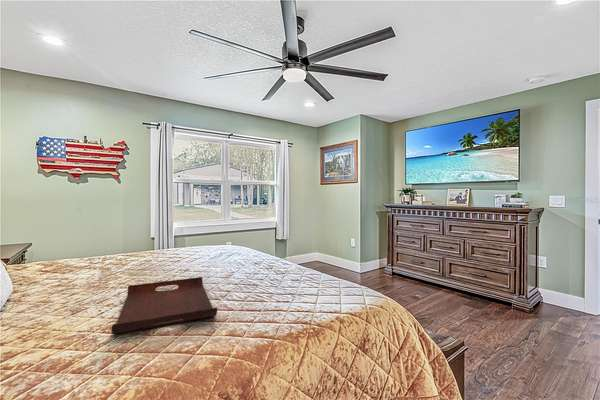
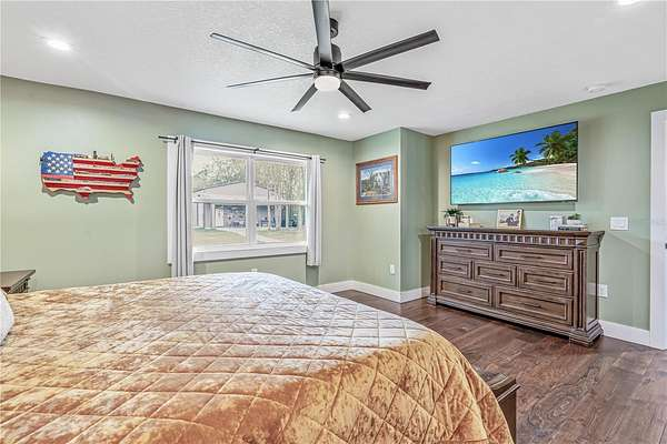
- serving tray [110,276,218,335]
